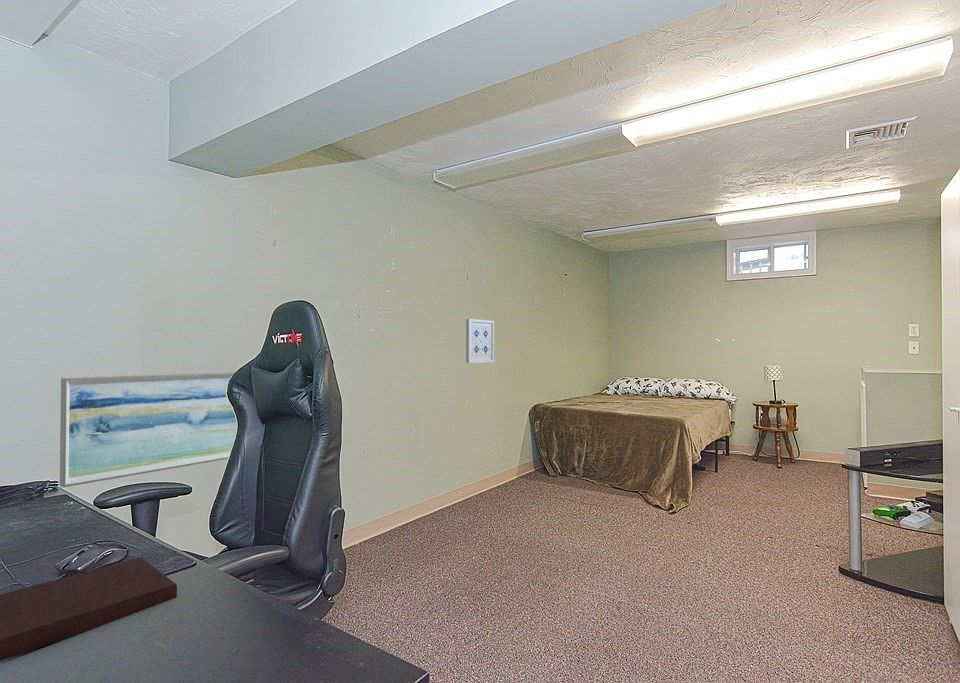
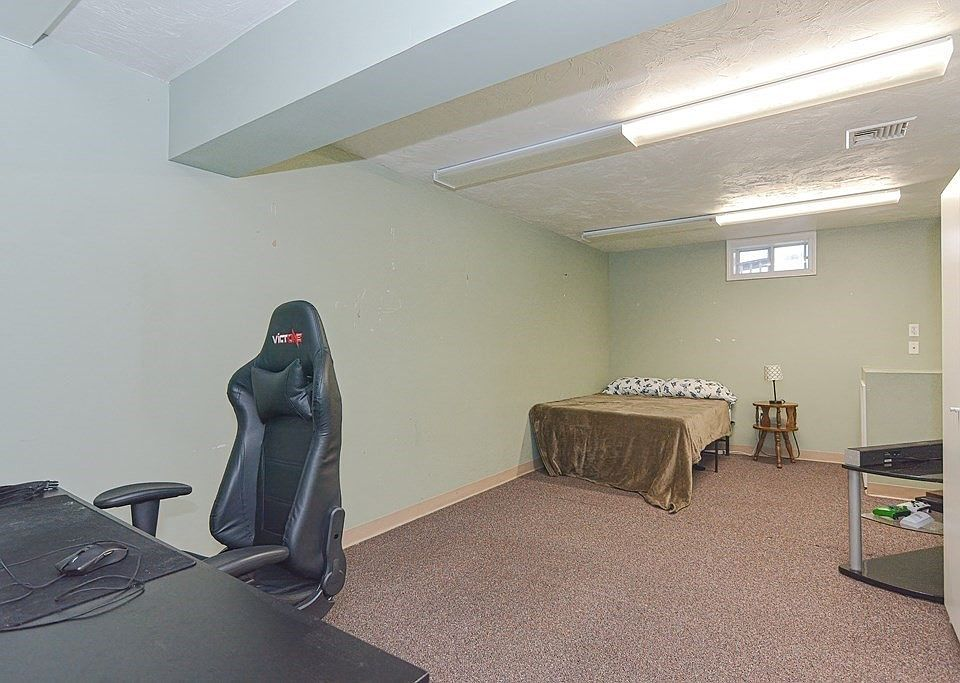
- wall art [59,371,236,488]
- notebook [0,556,178,662]
- wall art [465,318,495,364]
